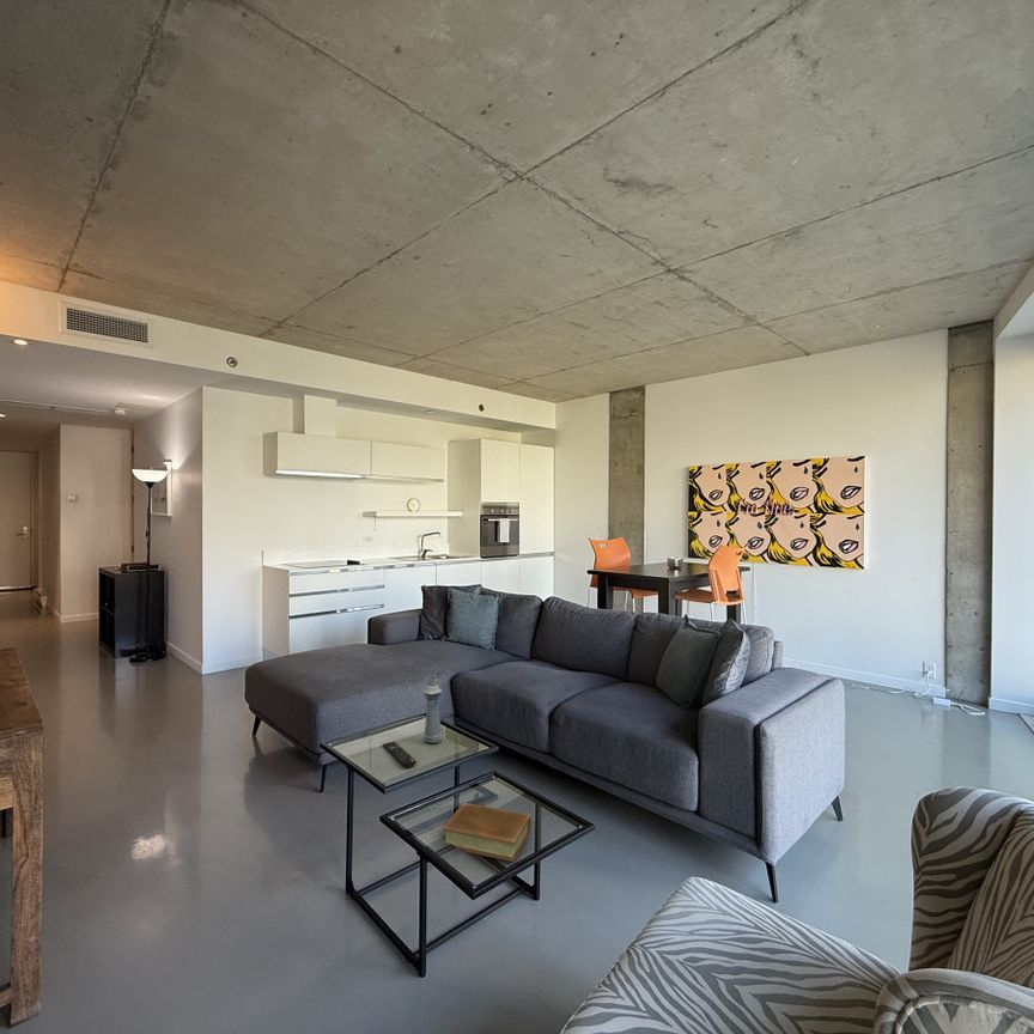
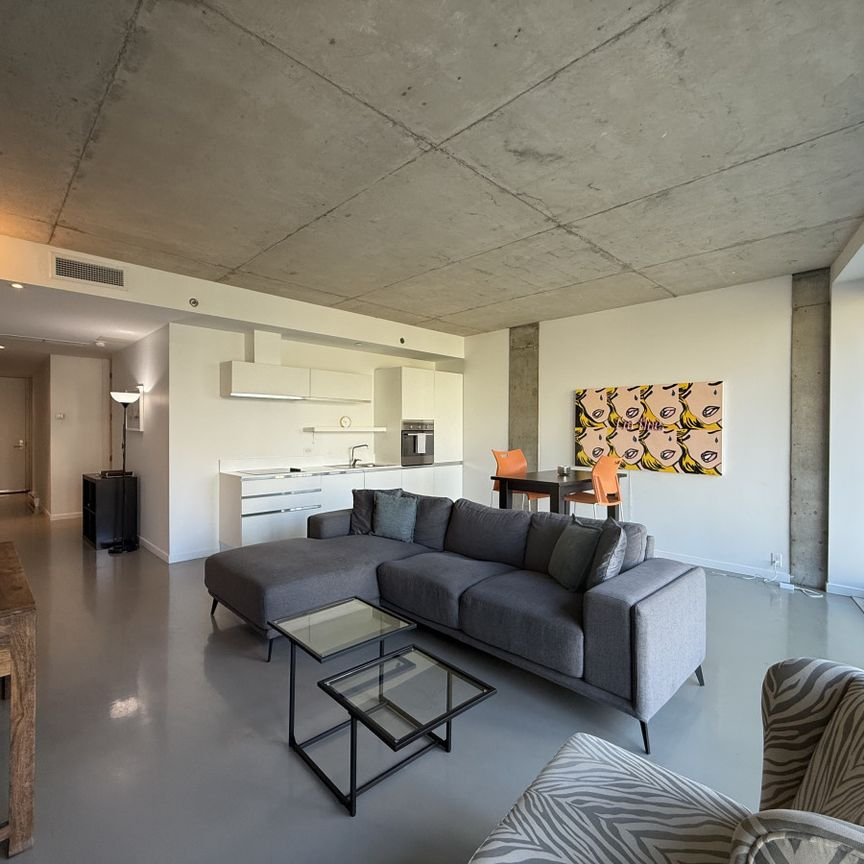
- remote control [382,741,418,768]
- book [442,802,533,863]
- bottle [422,676,444,744]
